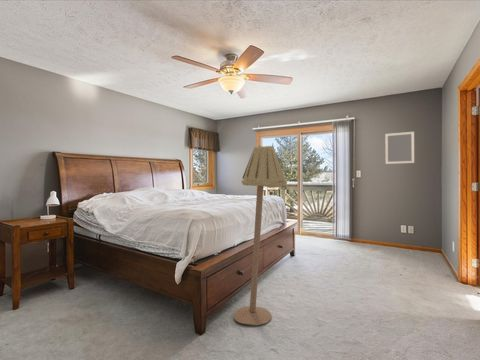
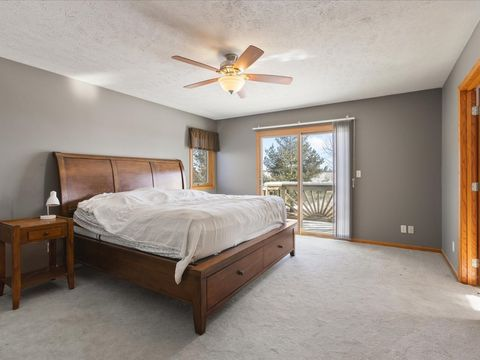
- home mirror [384,131,415,165]
- floor lamp [233,144,288,326]
